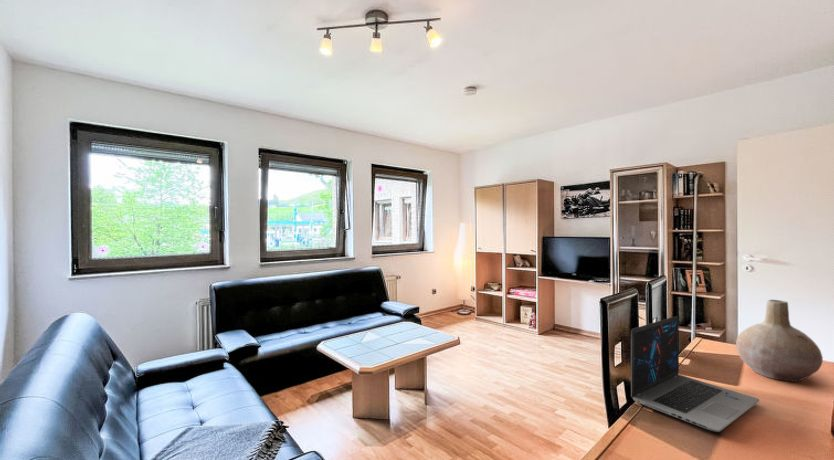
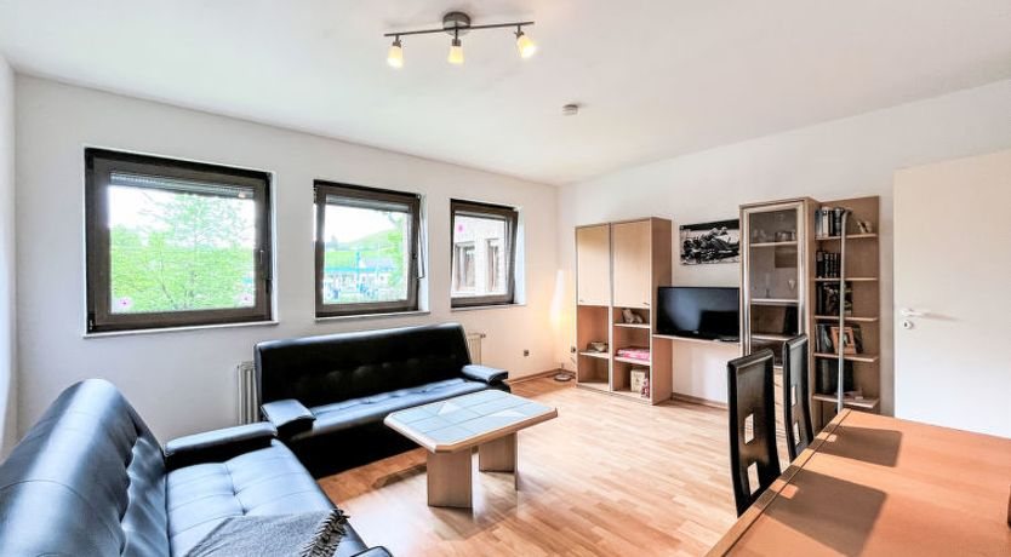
- vase [735,299,824,383]
- laptop [630,315,760,433]
